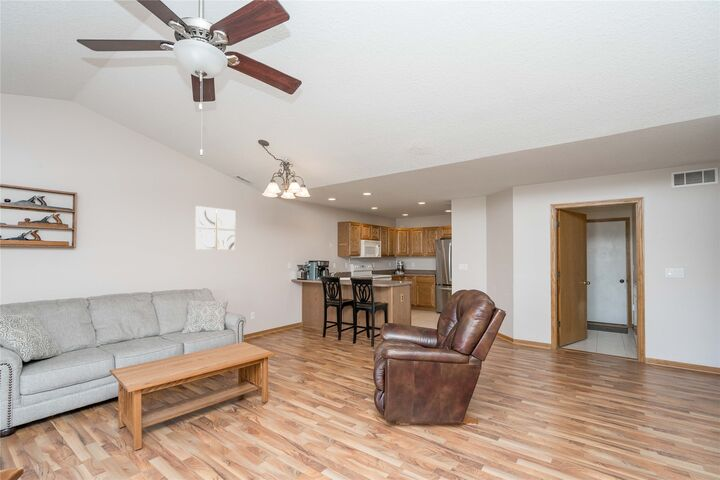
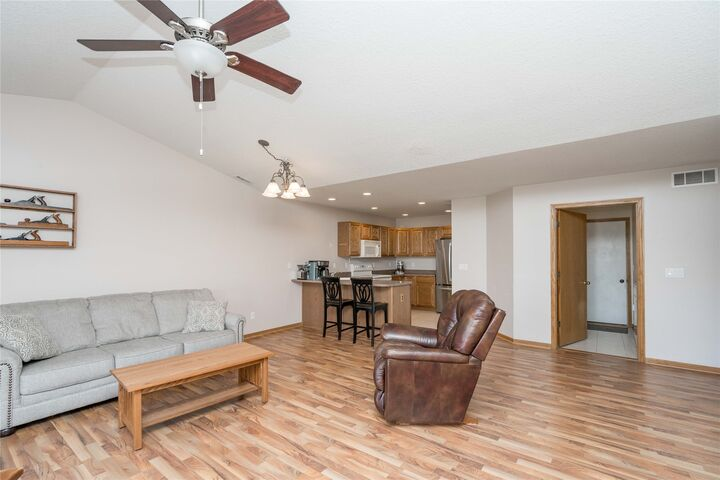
- wall art [194,205,237,251]
